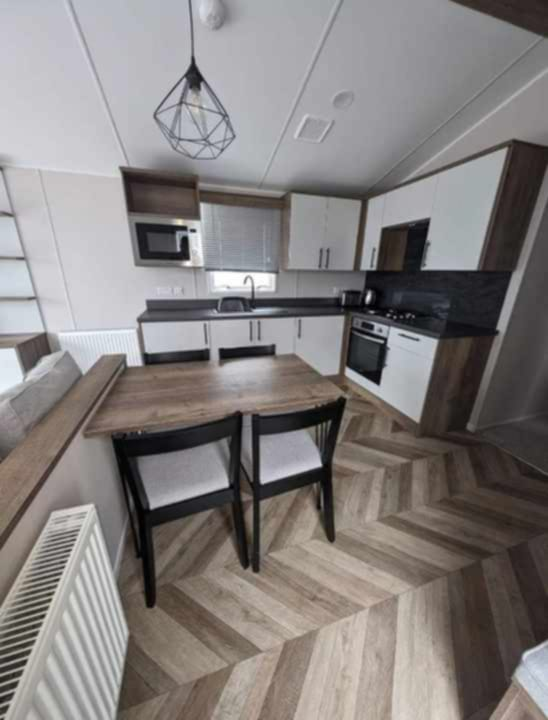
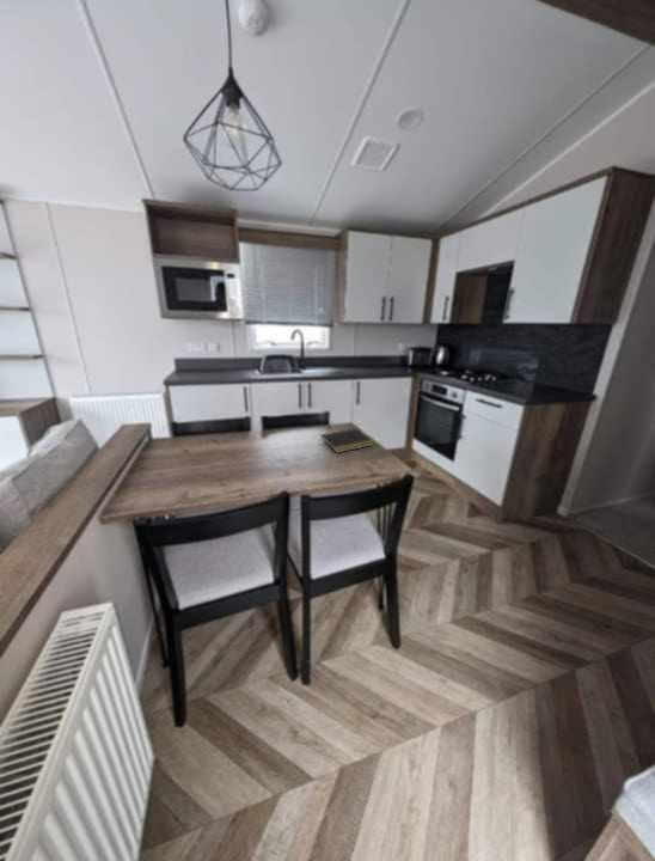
+ notepad [319,427,375,454]
